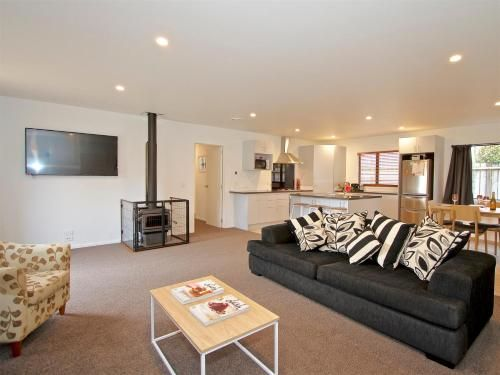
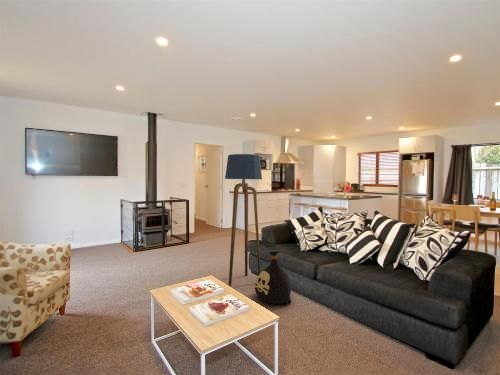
+ bag [254,250,292,306]
+ floor lamp [224,153,263,286]
